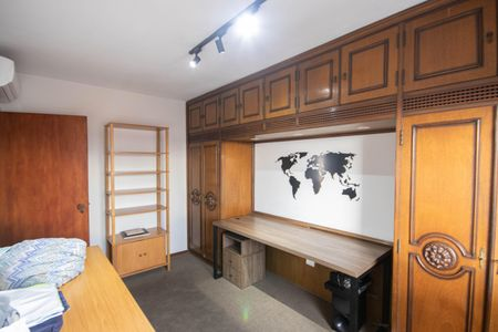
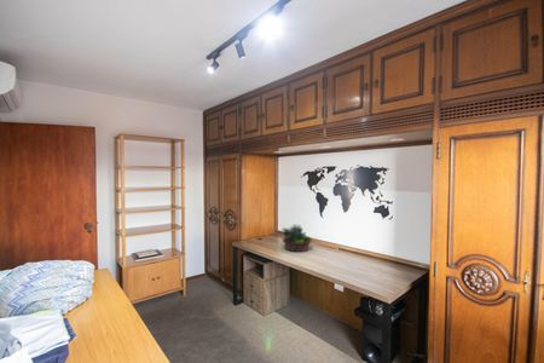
+ succulent planter [280,223,313,253]
